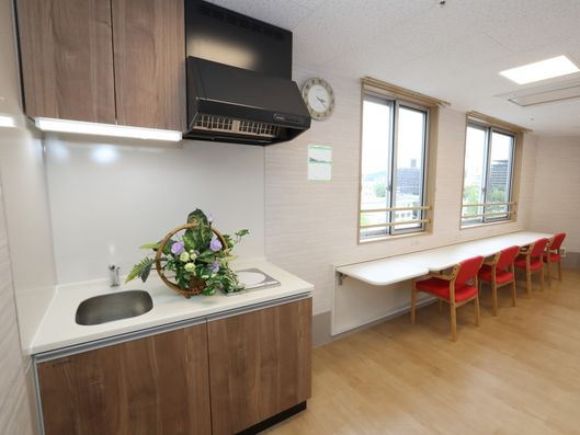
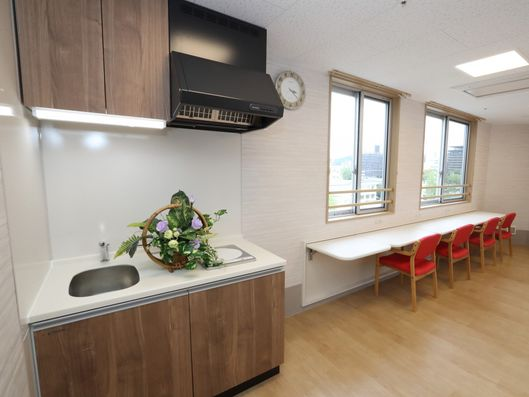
- calendar [307,144,333,182]
